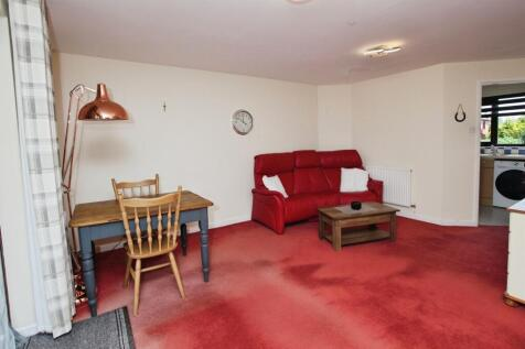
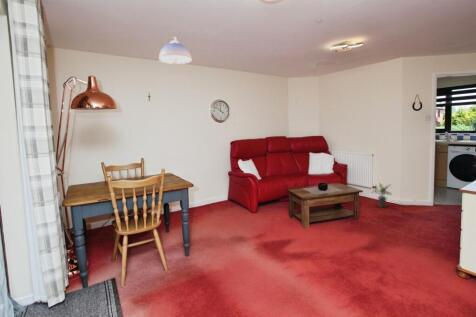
+ lamp shade [158,36,193,65]
+ potted plant [372,182,393,208]
